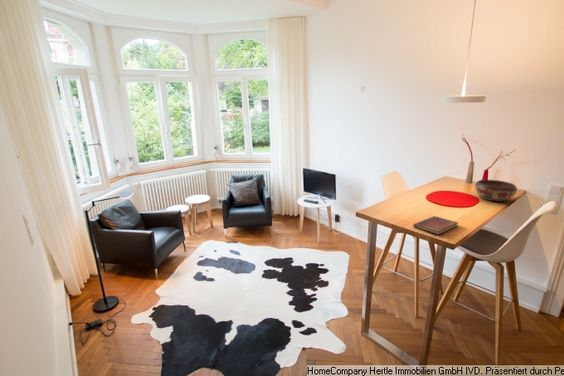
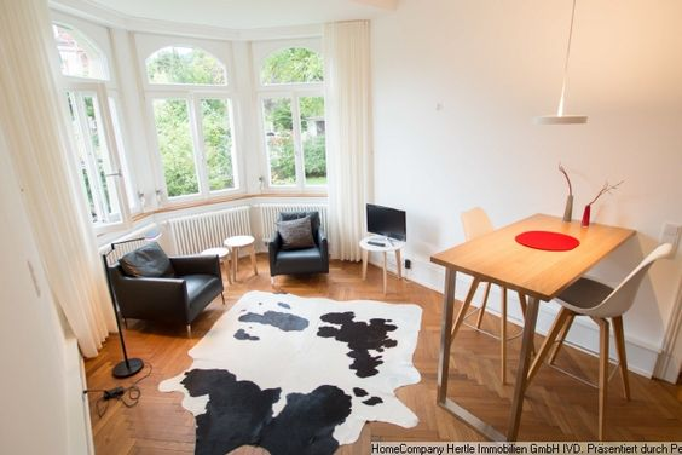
- diary [412,215,459,236]
- decorative bowl [474,179,518,202]
